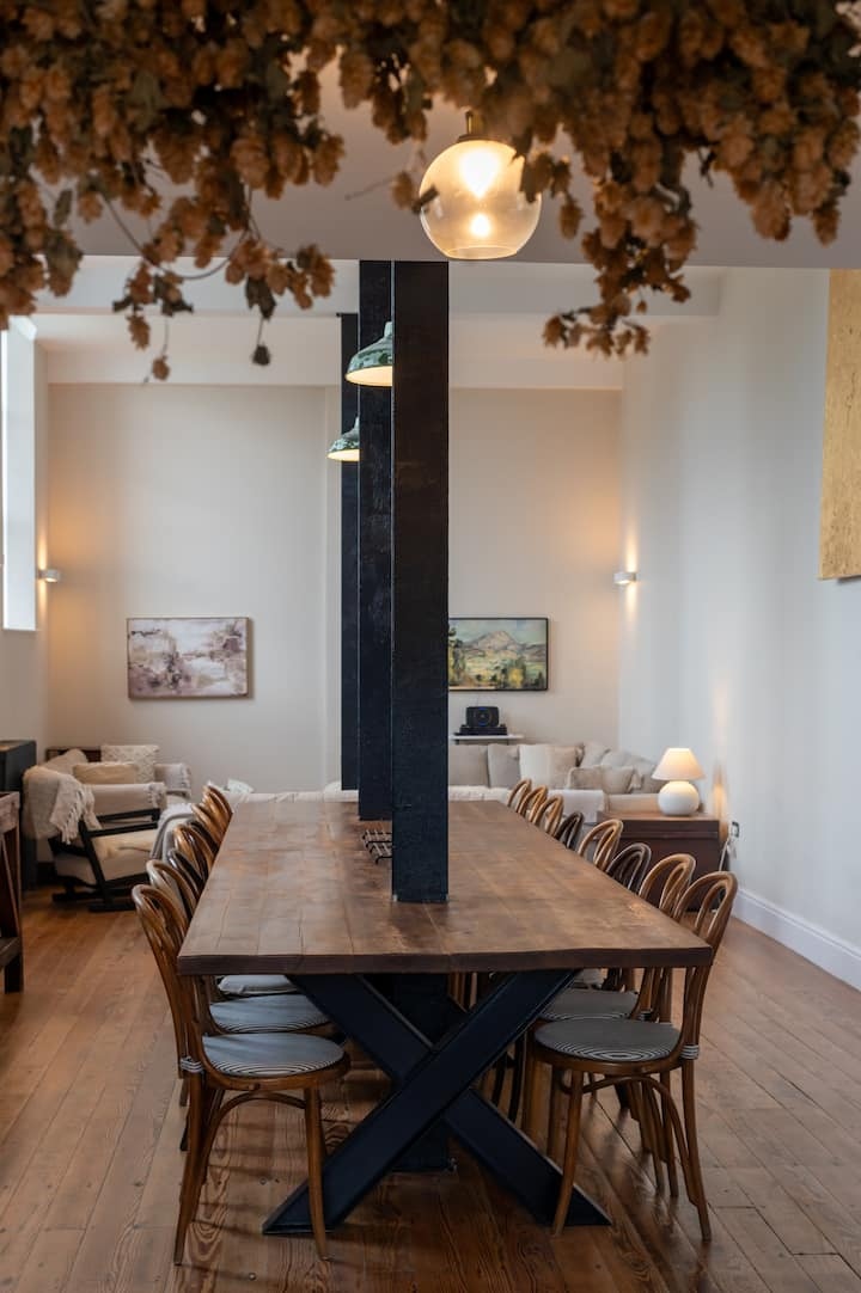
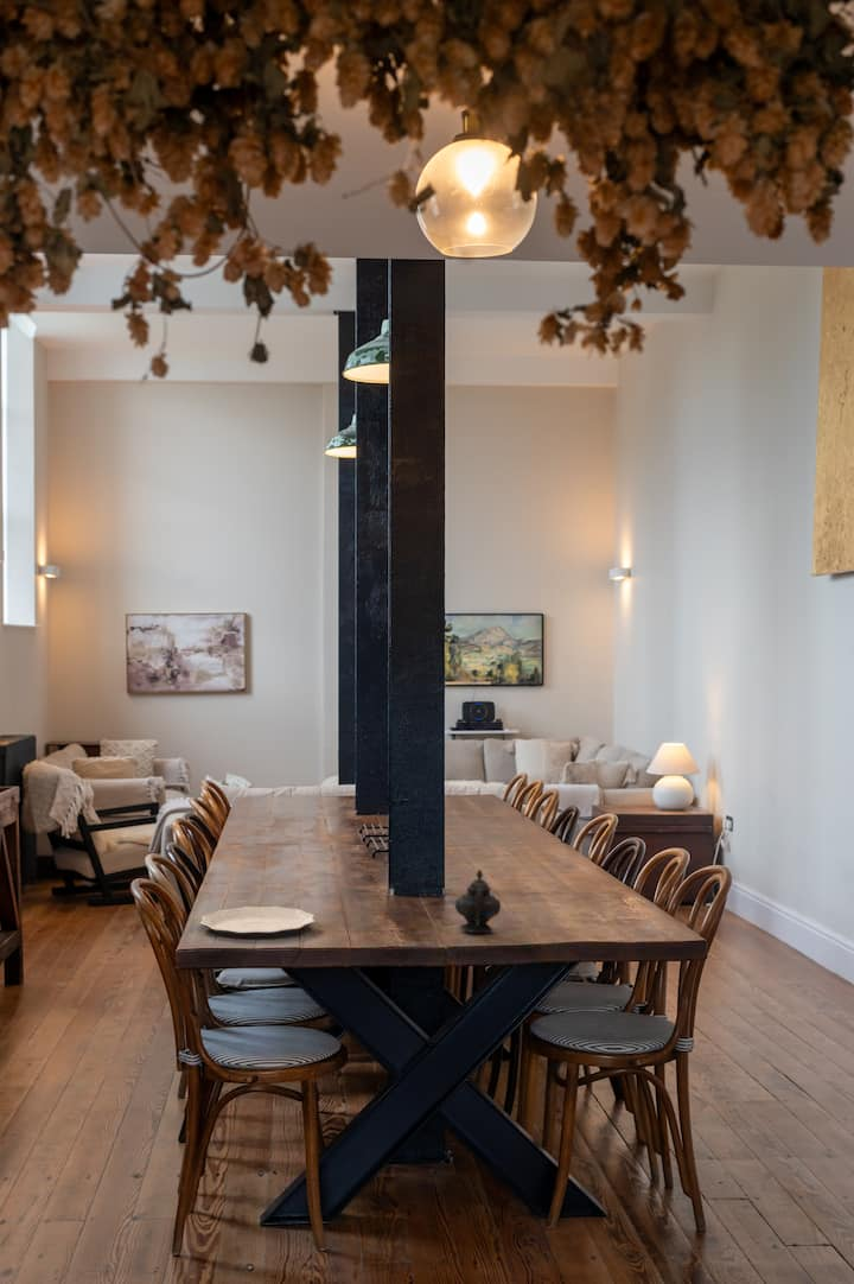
+ teapot [454,867,502,934]
+ plate [199,905,316,939]
